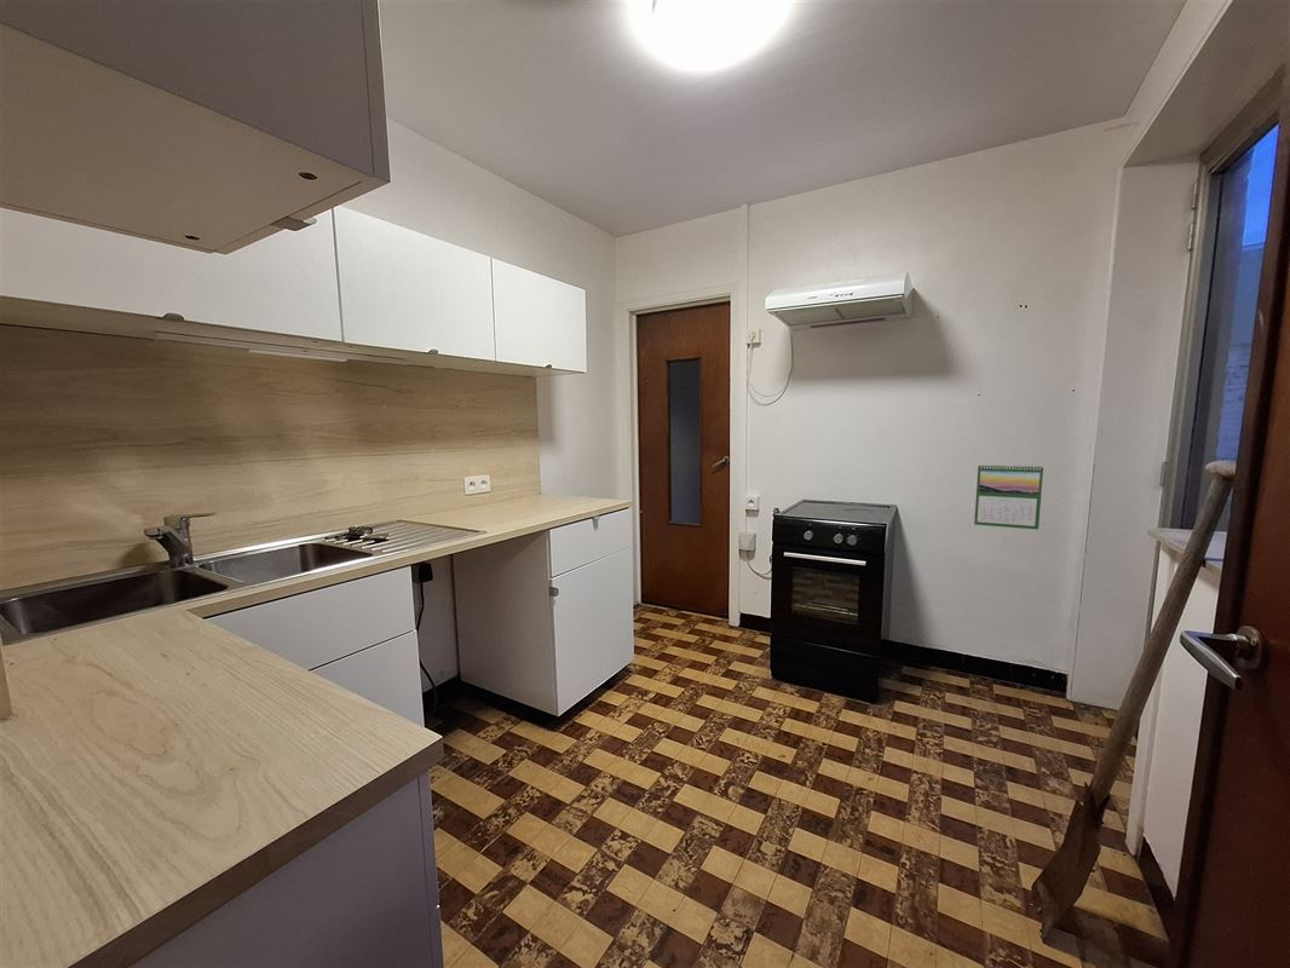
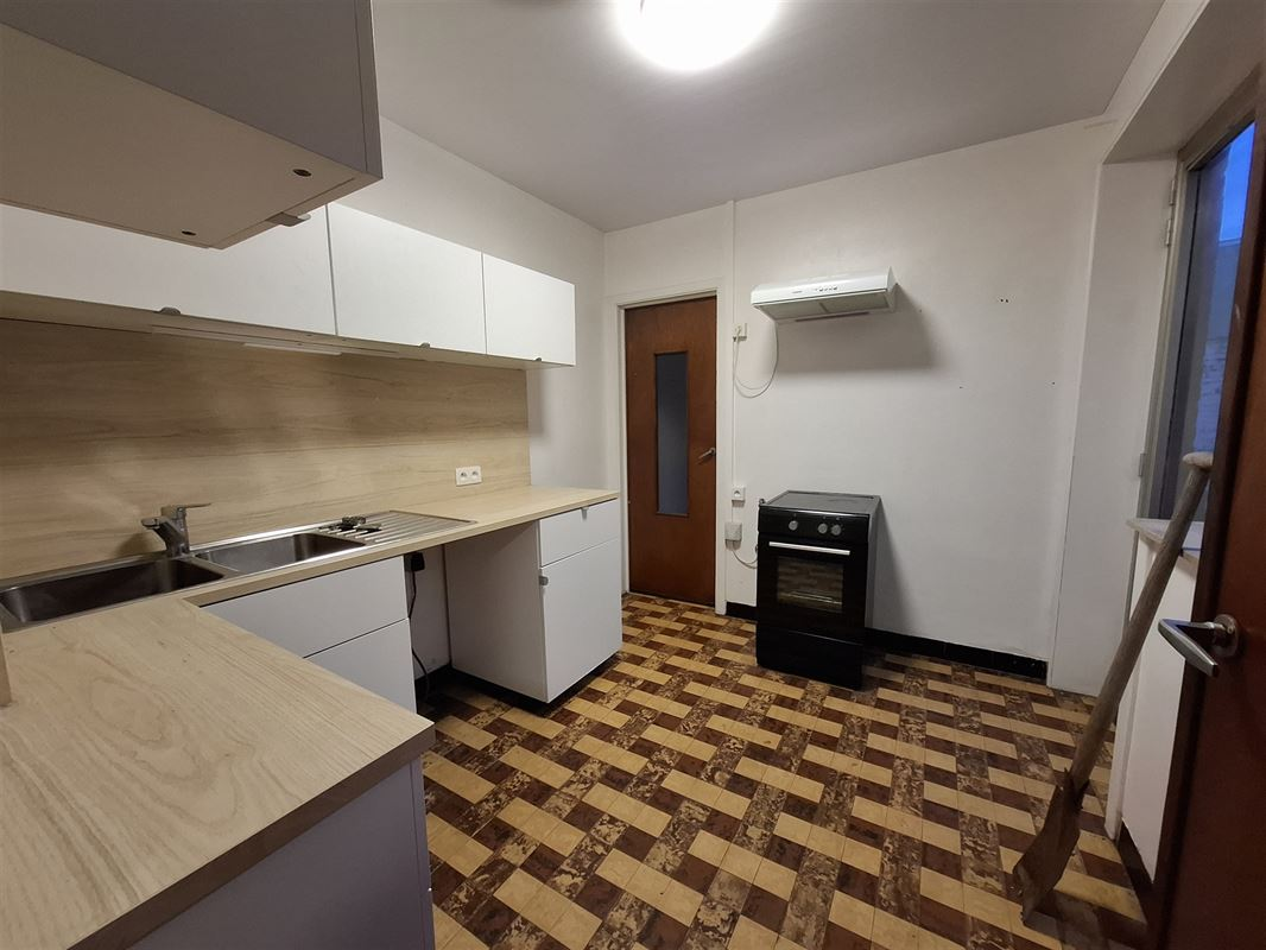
- calendar [973,462,1044,531]
